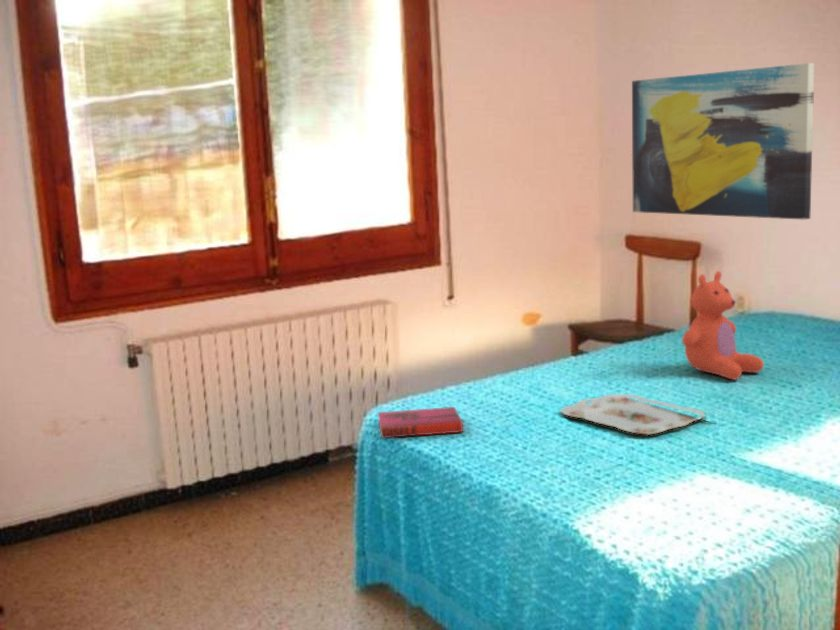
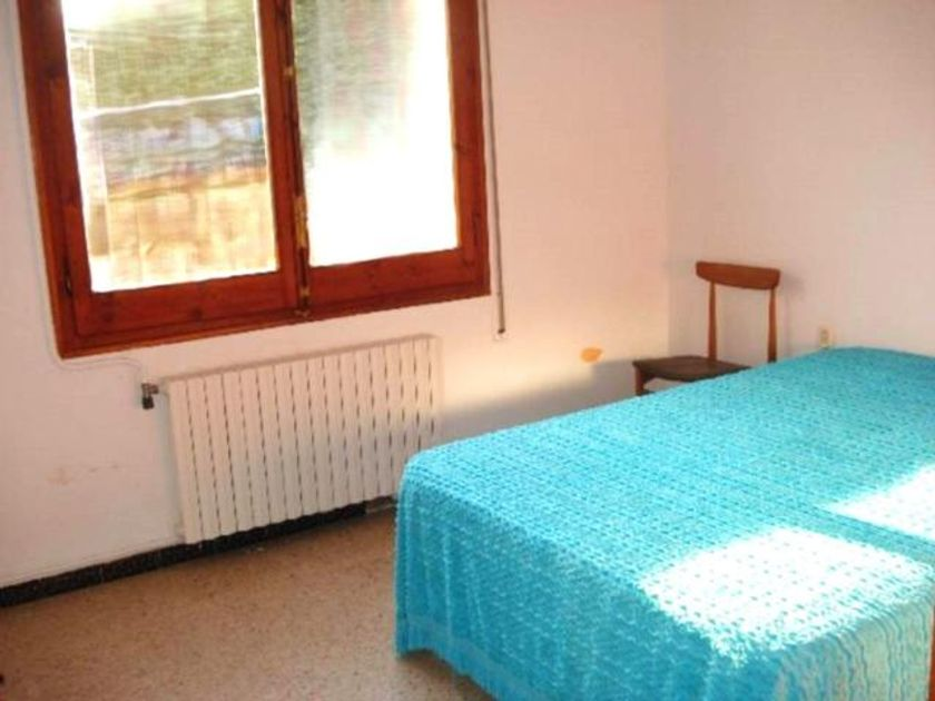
- teddy bear [681,270,765,381]
- hardback book [377,406,464,439]
- wall art [631,62,815,221]
- serving tray [559,393,706,436]
